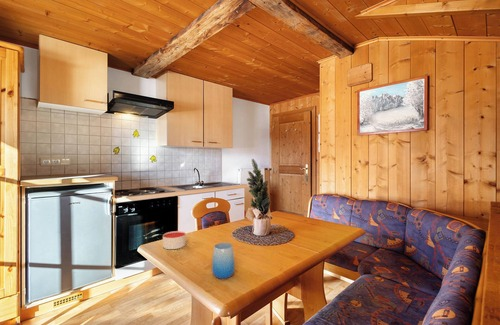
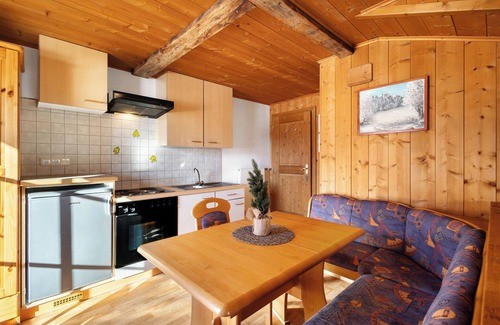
- candle [162,230,187,250]
- cup [211,242,236,280]
